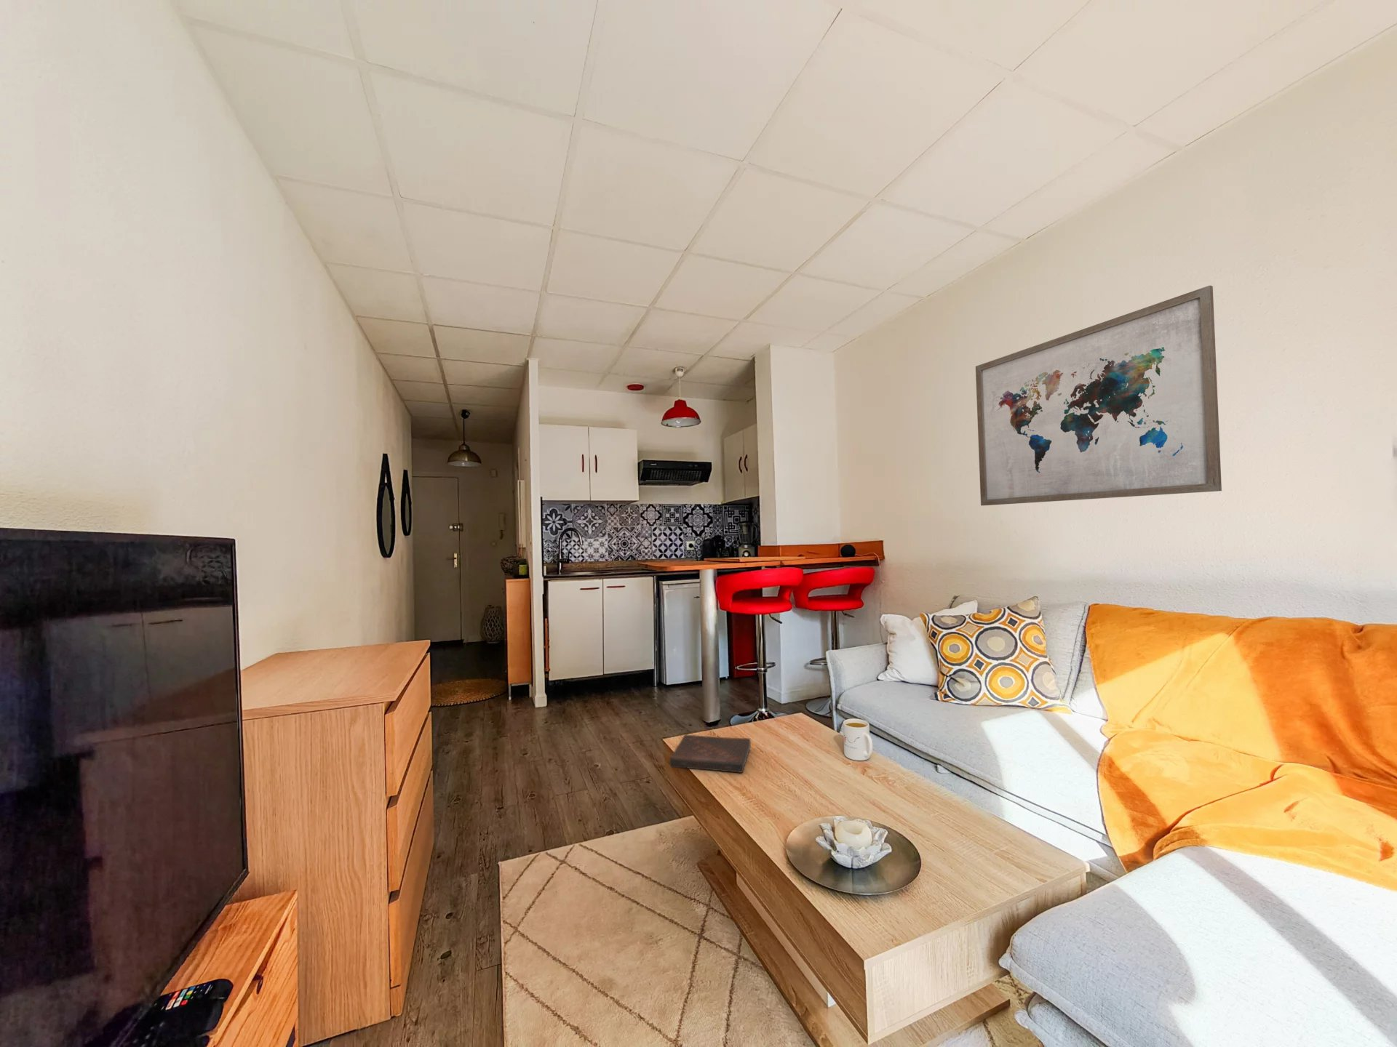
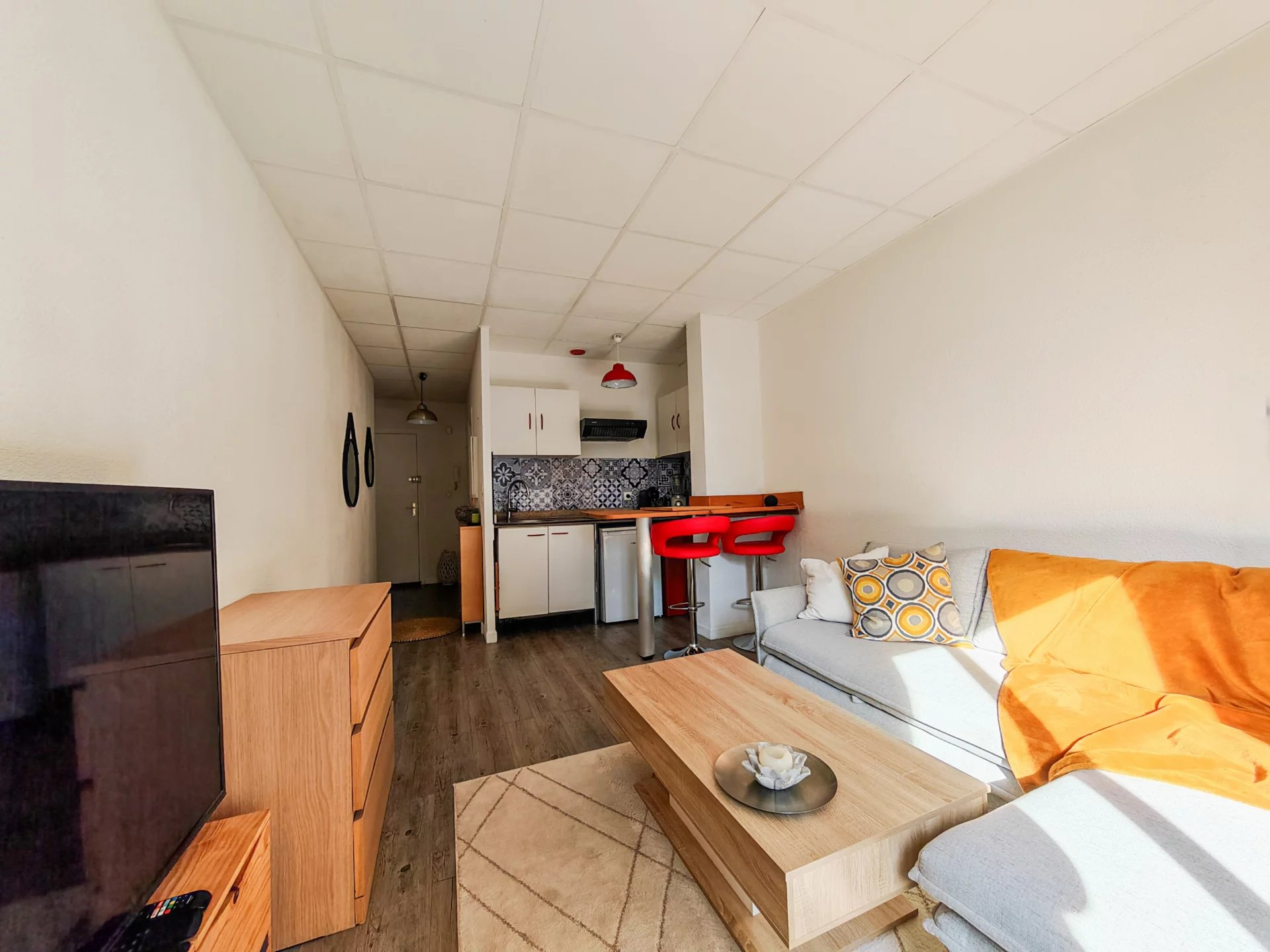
- book [670,734,751,773]
- wall art [975,285,1222,506]
- mug [843,718,873,761]
